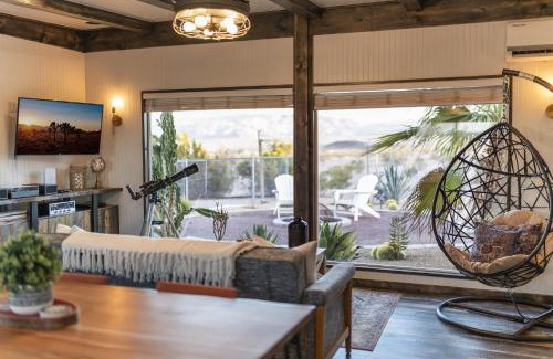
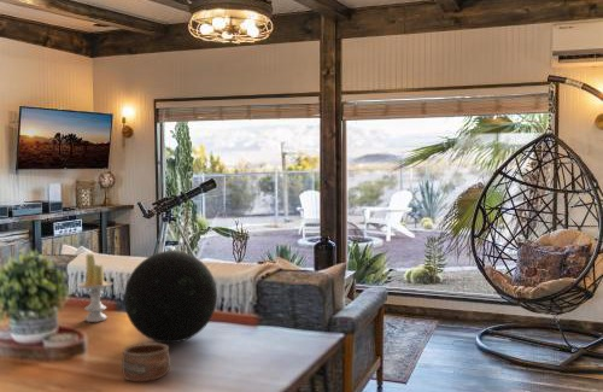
+ decorative orb [123,250,218,344]
+ pottery [121,341,171,382]
+ candle [77,252,113,323]
